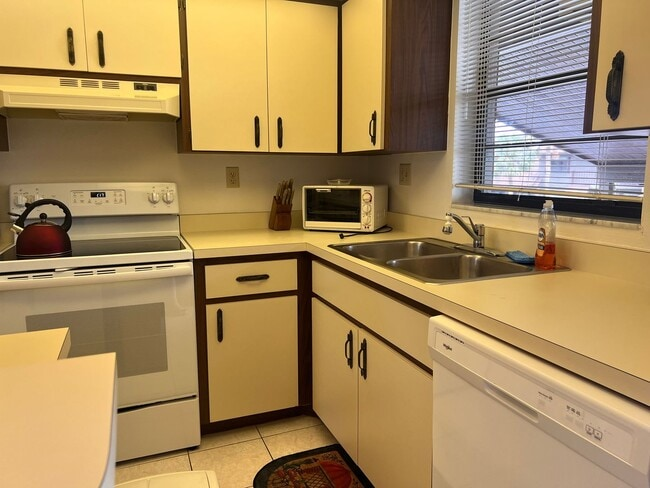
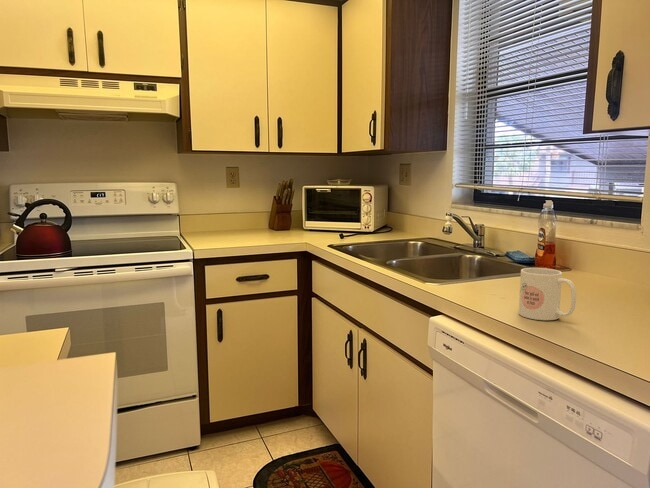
+ mug [518,267,577,321]
